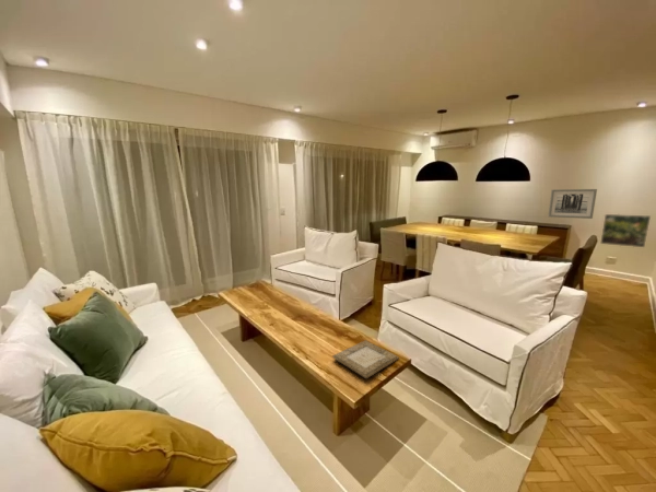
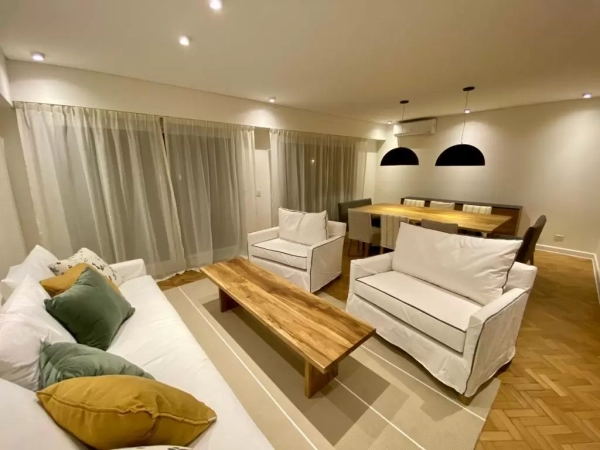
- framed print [599,213,652,248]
- wall art [547,188,598,220]
- picture frame [331,339,400,379]
